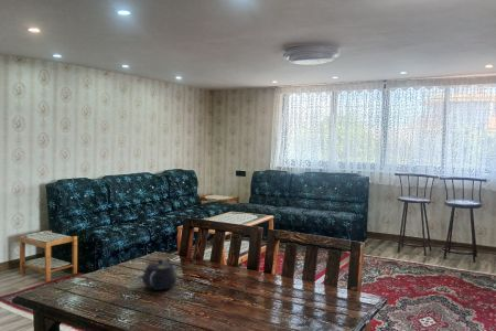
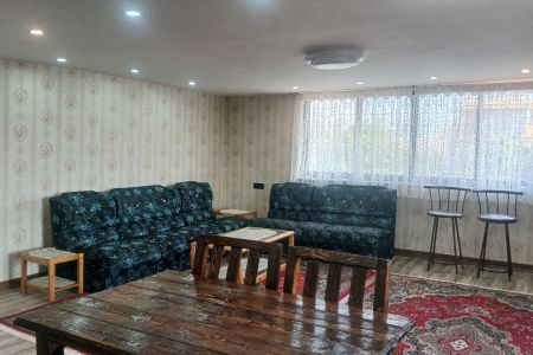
- teapot [141,257,179,291]
